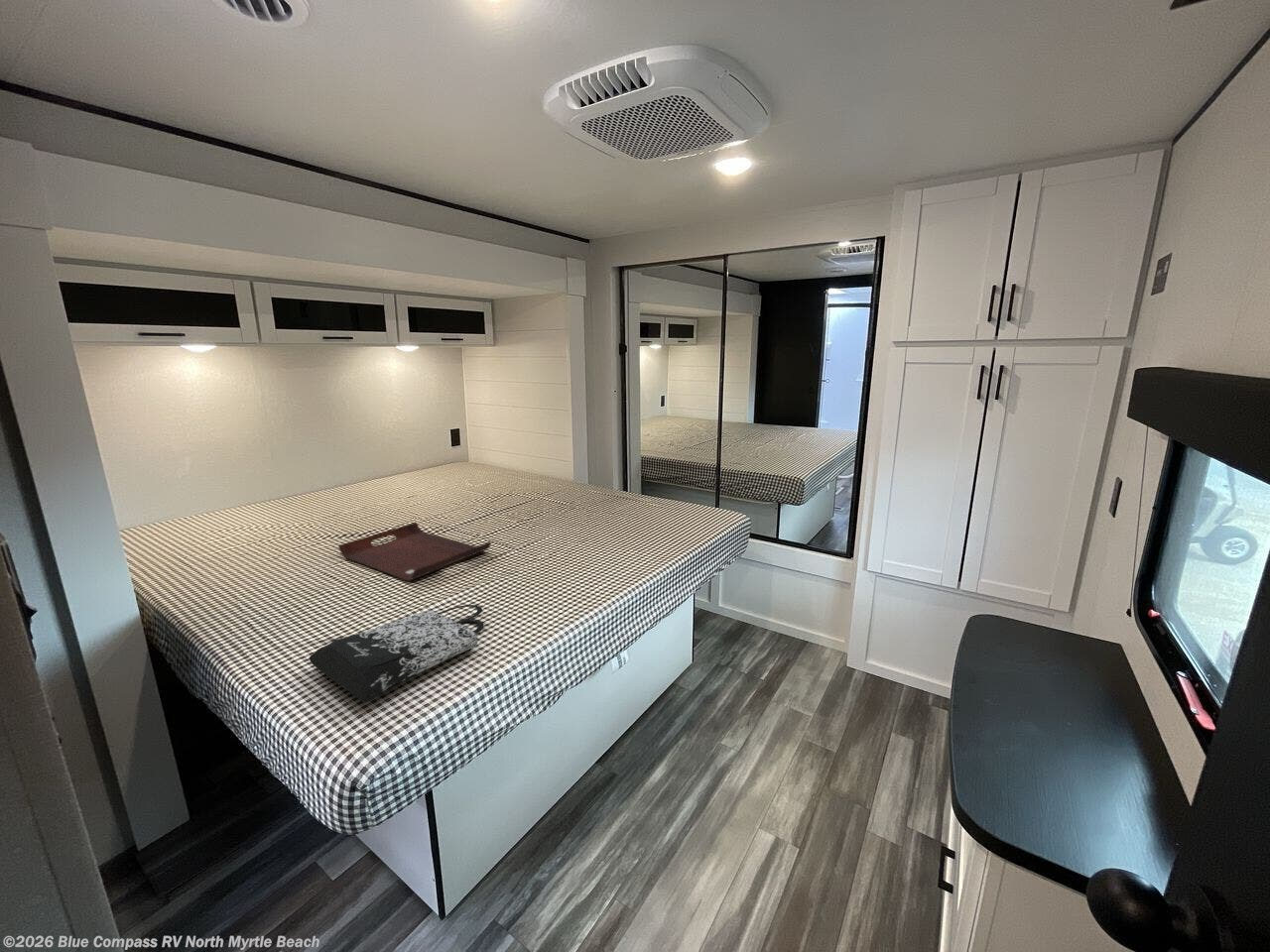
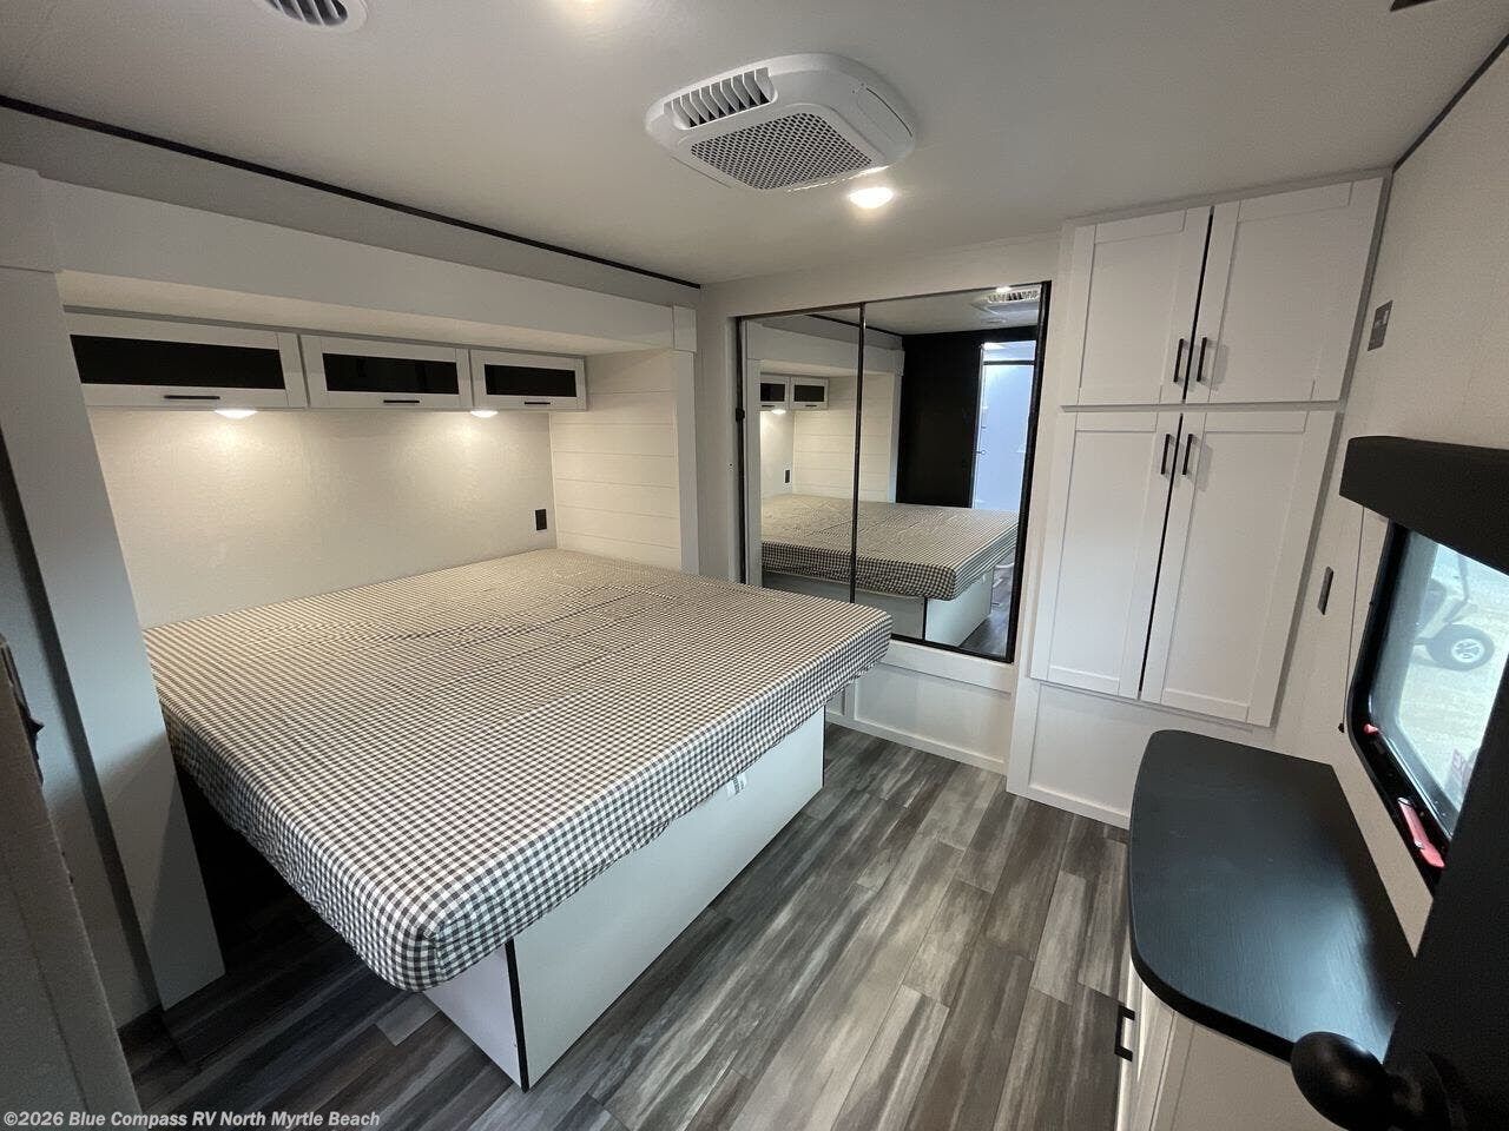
- tote bag [308,604,485,704]
- serving tray [337,522,492,582]
